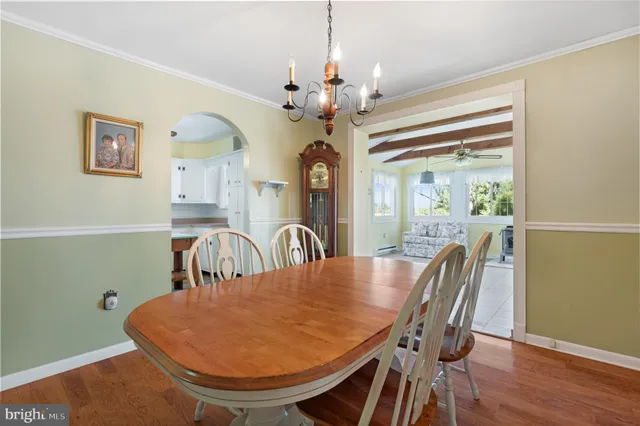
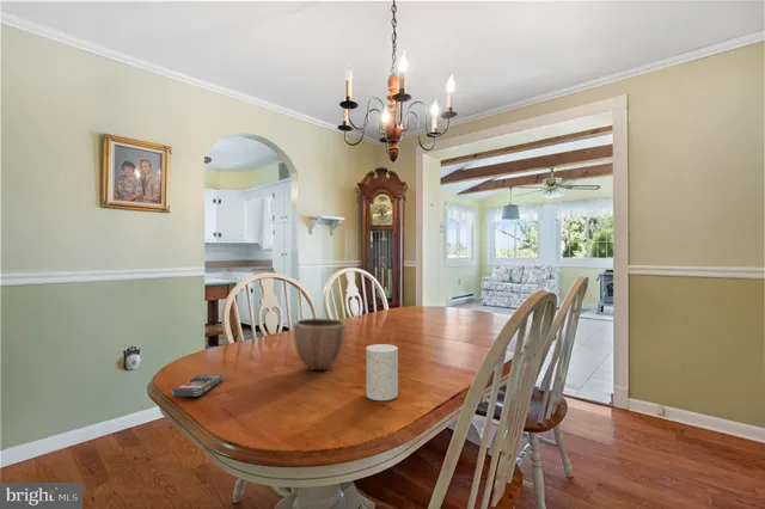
+ smartphone [170,373,225,398]
+ decorative bowl [293,317,347,372]
+ cup [365,343,399,401]
